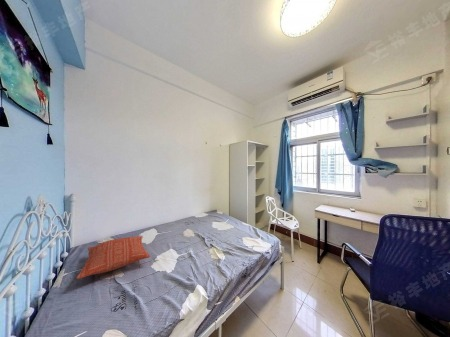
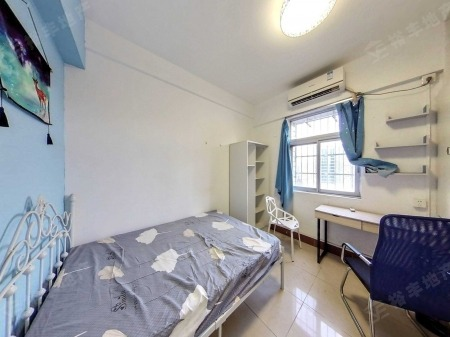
- pillow [75,235,151,280]
